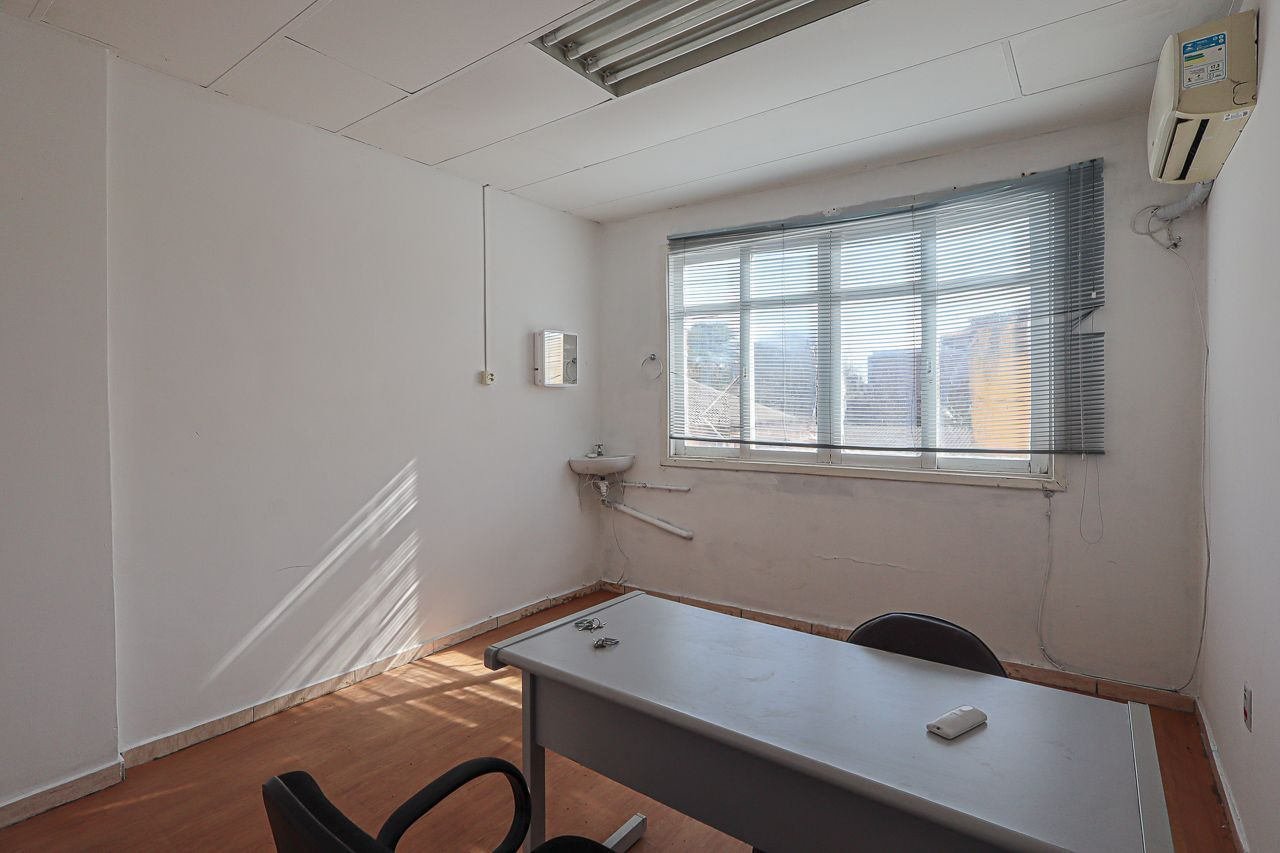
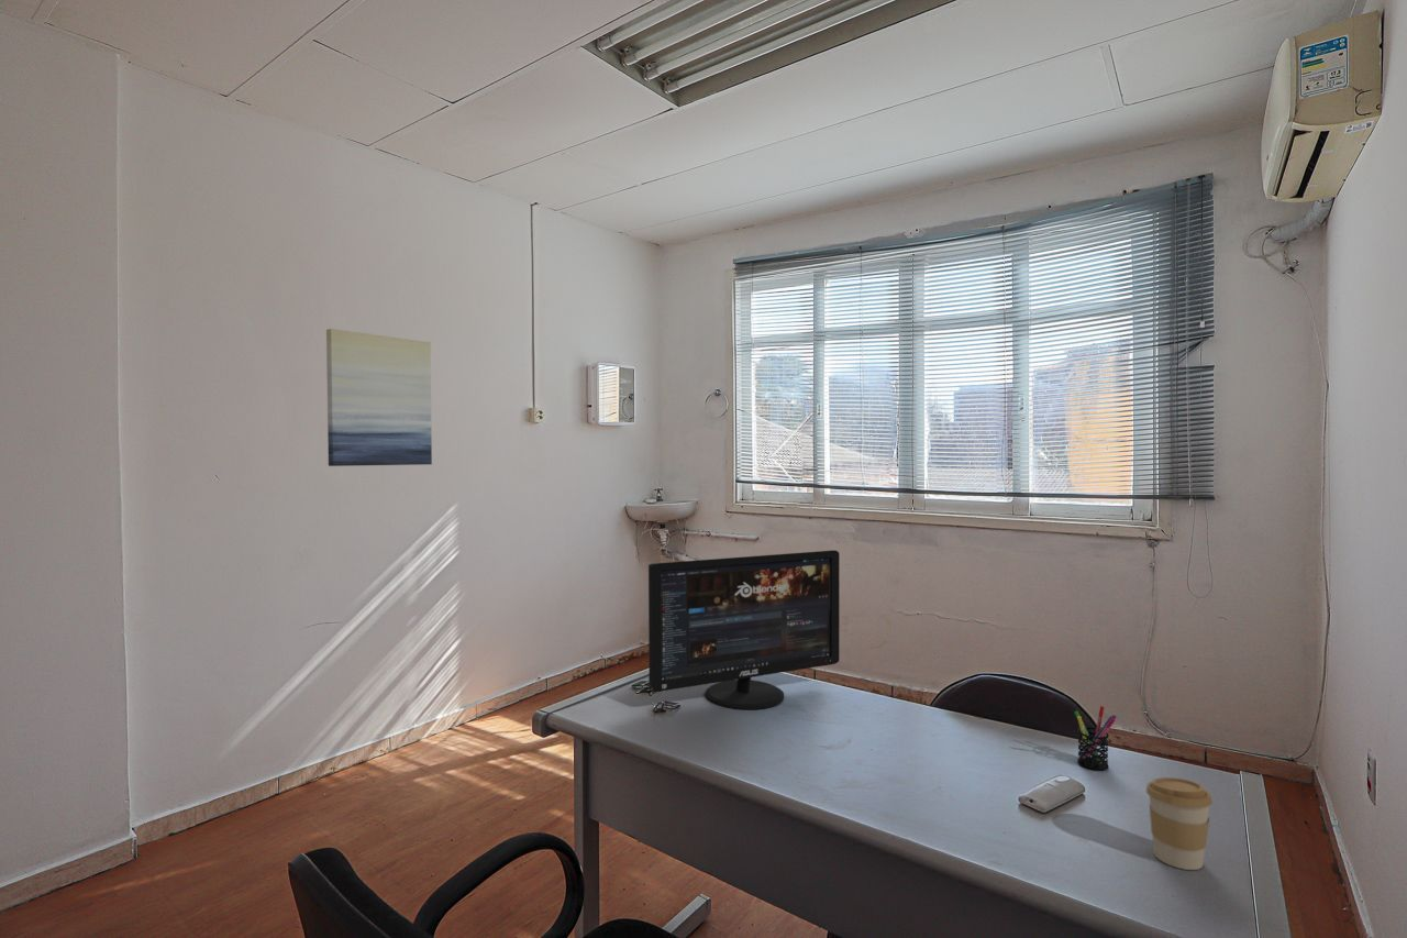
+ coffee cup [1145,776,1214,871]
+ computer monitor [647,549,841,710]
+ wall art [325,328,433,467]
+ pen holder [1073,705,1117,771]
